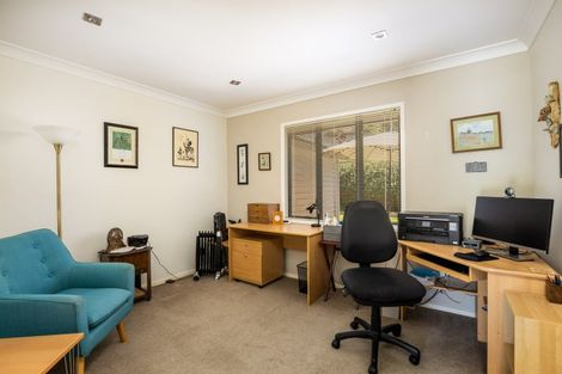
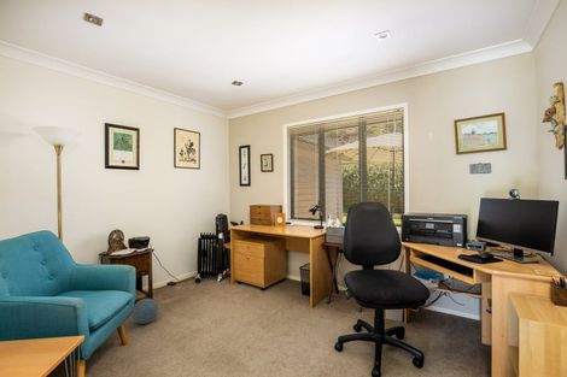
+ ball [130,298,159,325]
